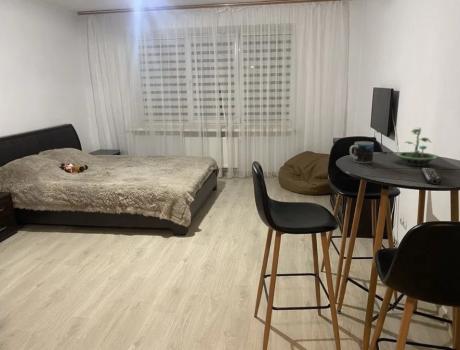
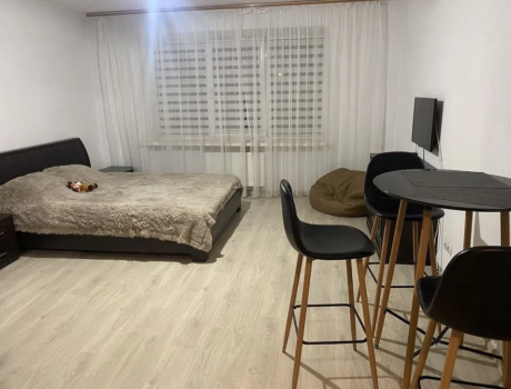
- terrarium [394,126,439,167]
- remote control [421,167,443,186]
- mug [349,140,375,164]
